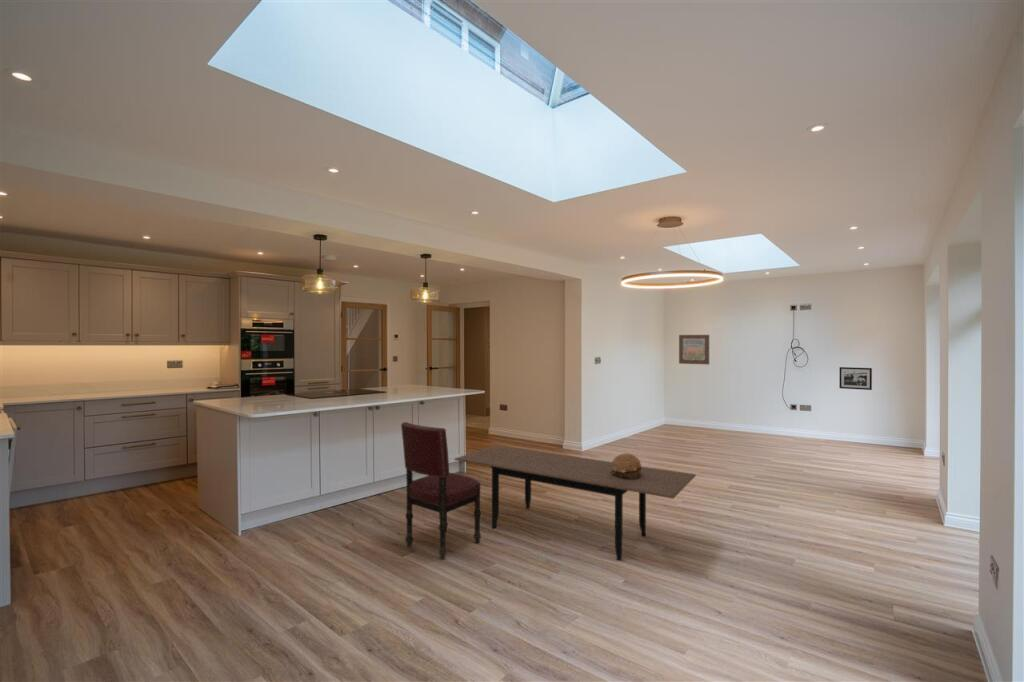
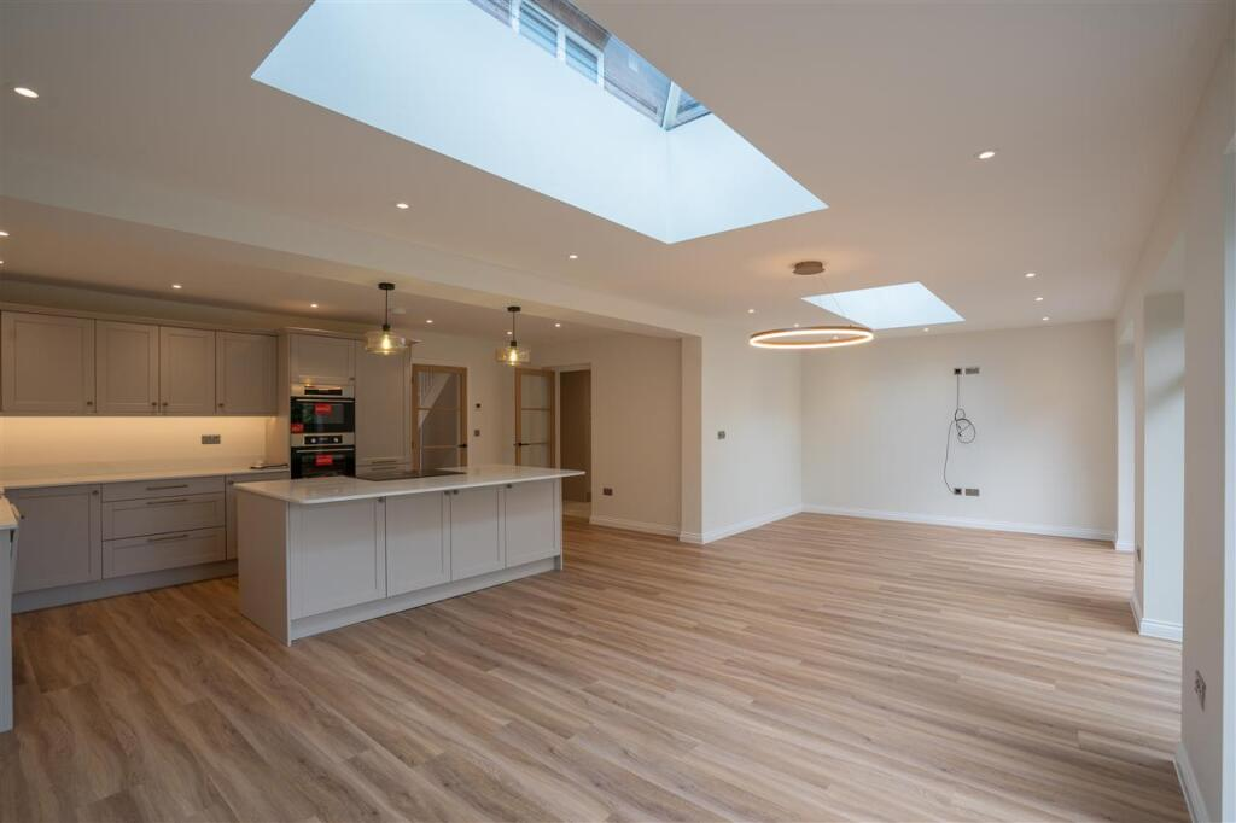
- picture frame [838,366,873,391]
- decorative bowl [611,453,642,480]
- wall art [678,334,710,366]
- dining table [453,444,697,562]
- dining chair [400,421,482,561]
